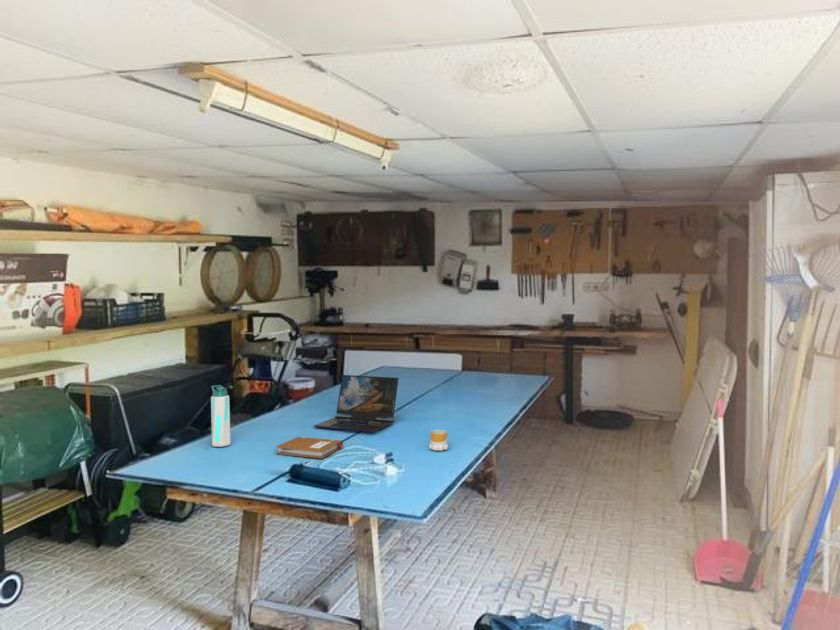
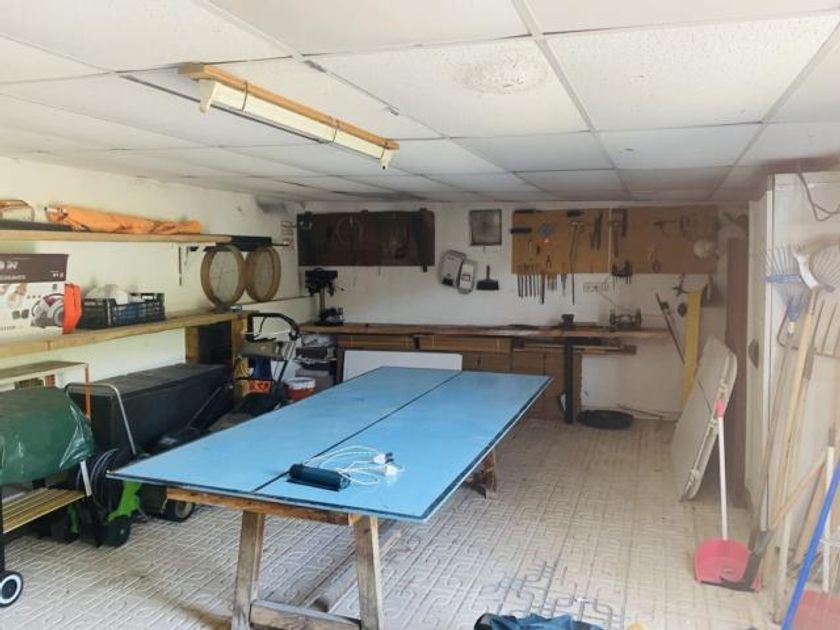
- notebook [275,436,344,459]
- mug [428,429,449,452]
- water bottle [210,384,232,448]
- laptop [313,374,400,433]
